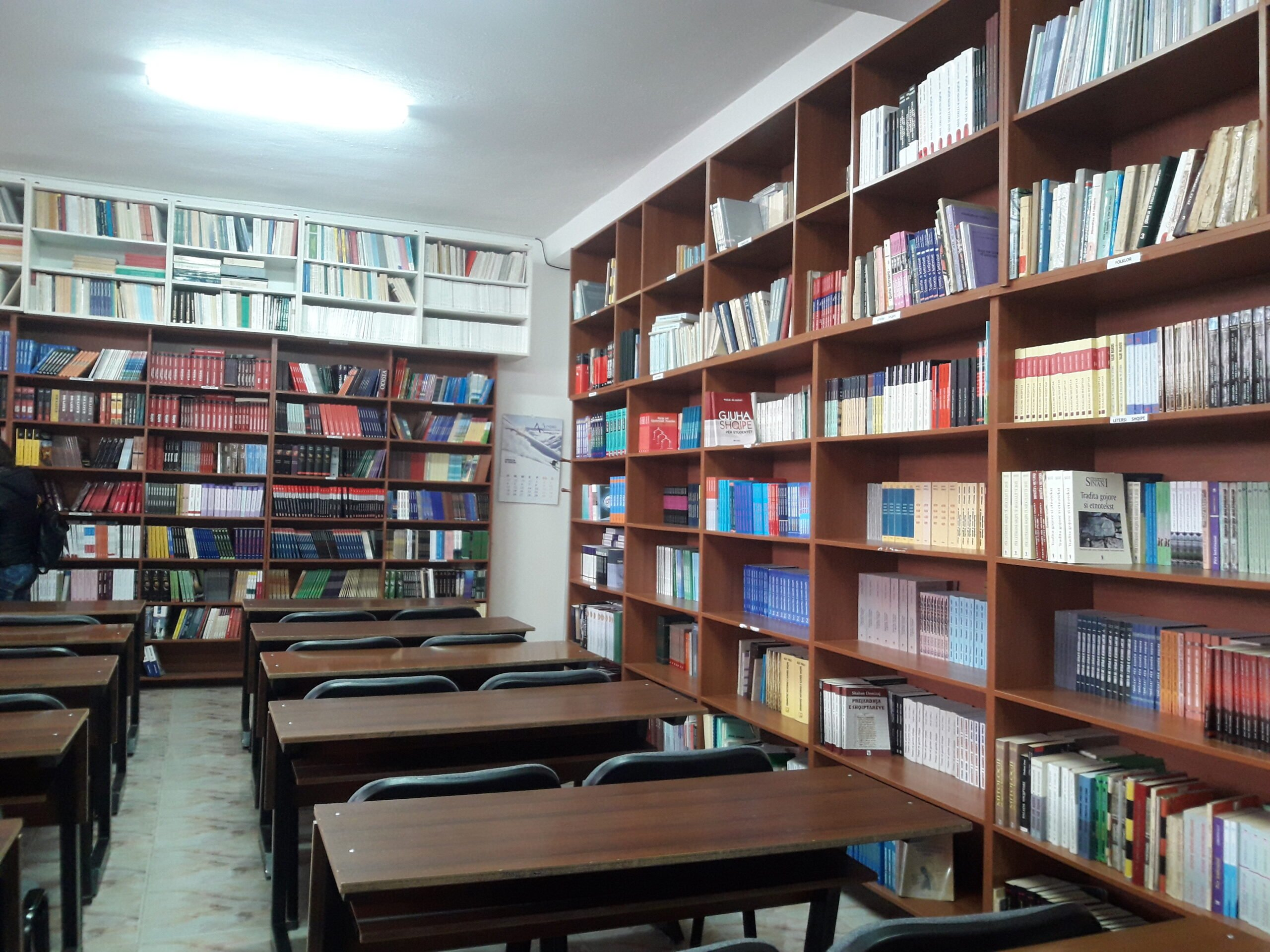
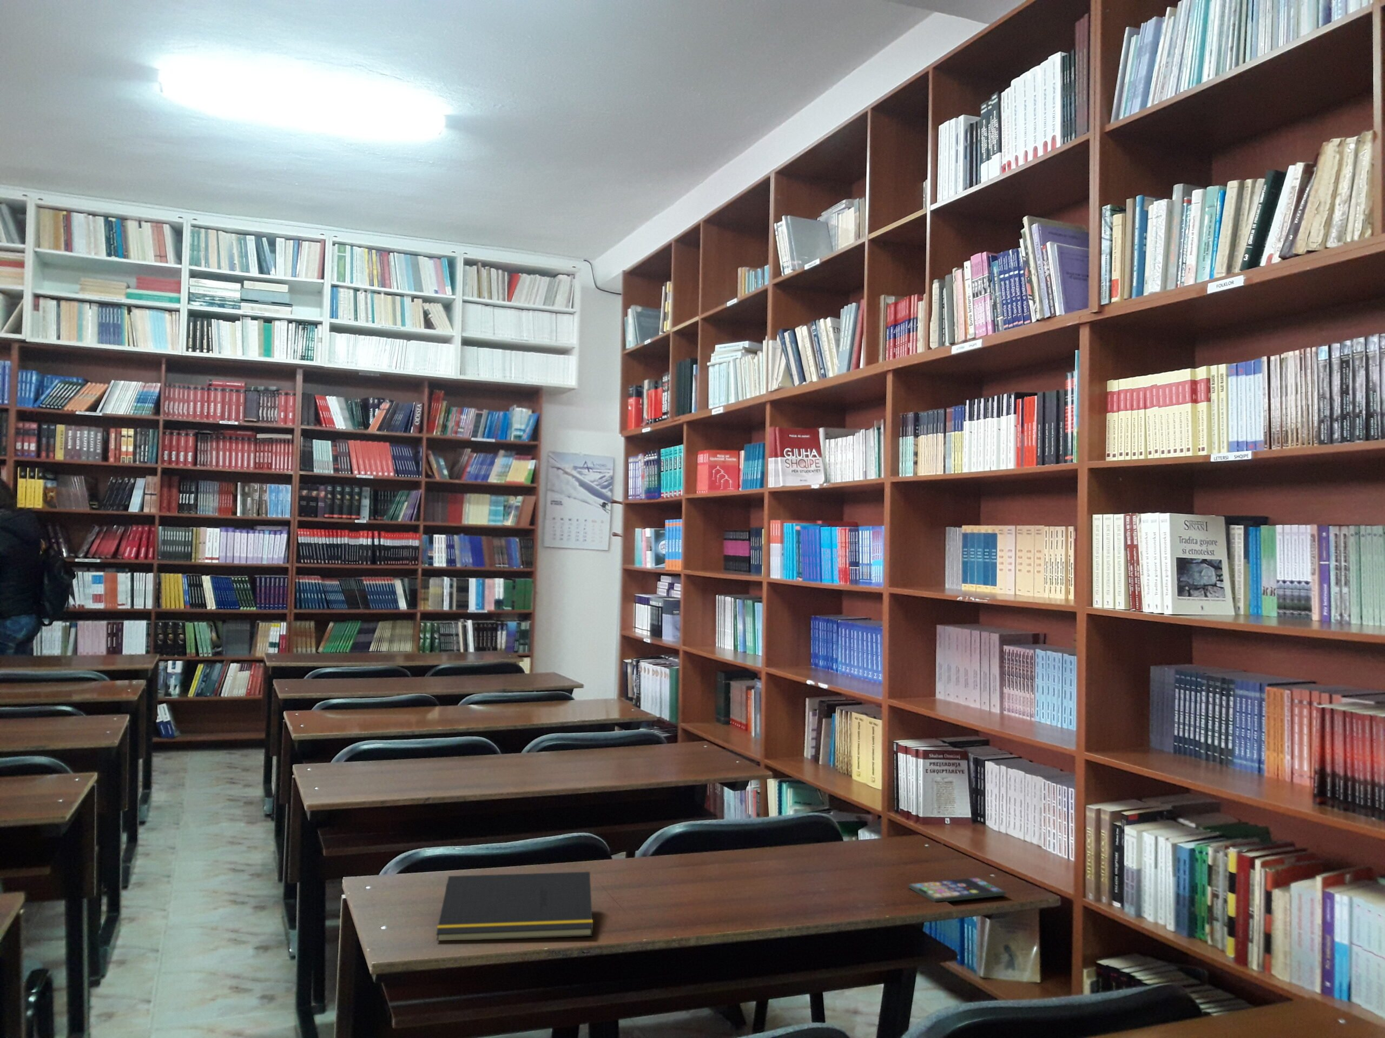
+ smartphone [907,877,1007,903]
+ notepad [435,871,593,941]
